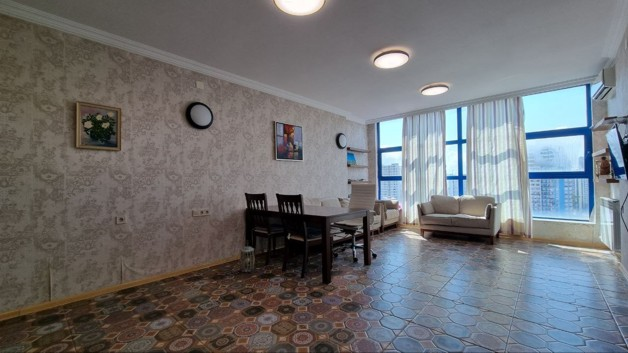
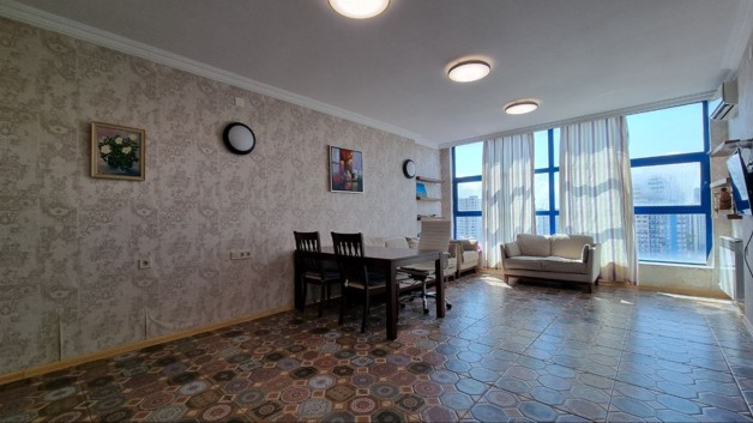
- lantern [238,239,256,275]
